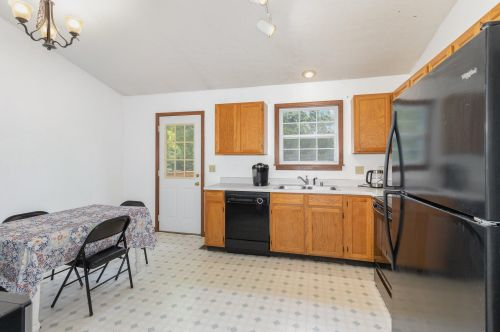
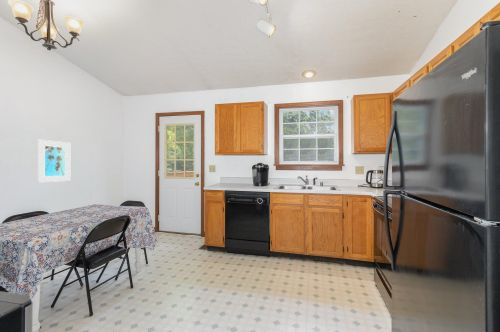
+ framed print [37,139,71,183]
